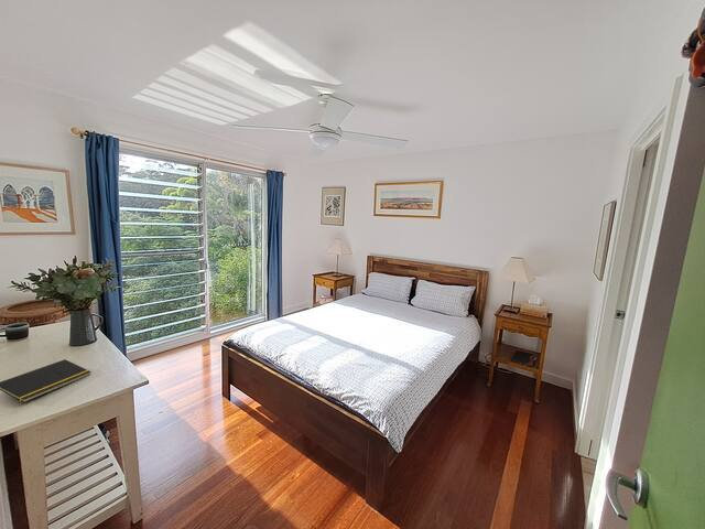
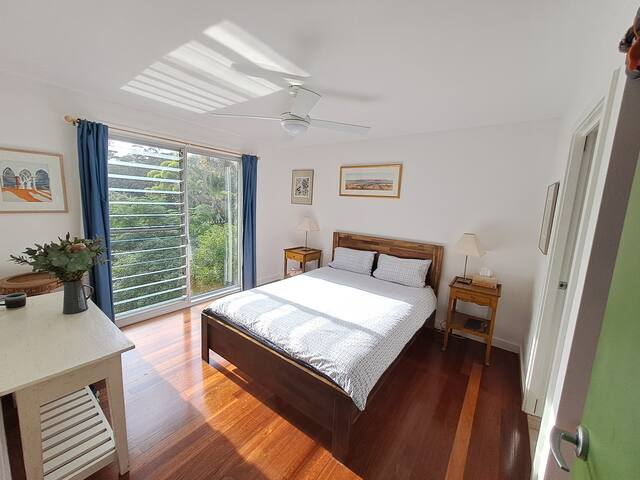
- notepad [0,358,93,403]
